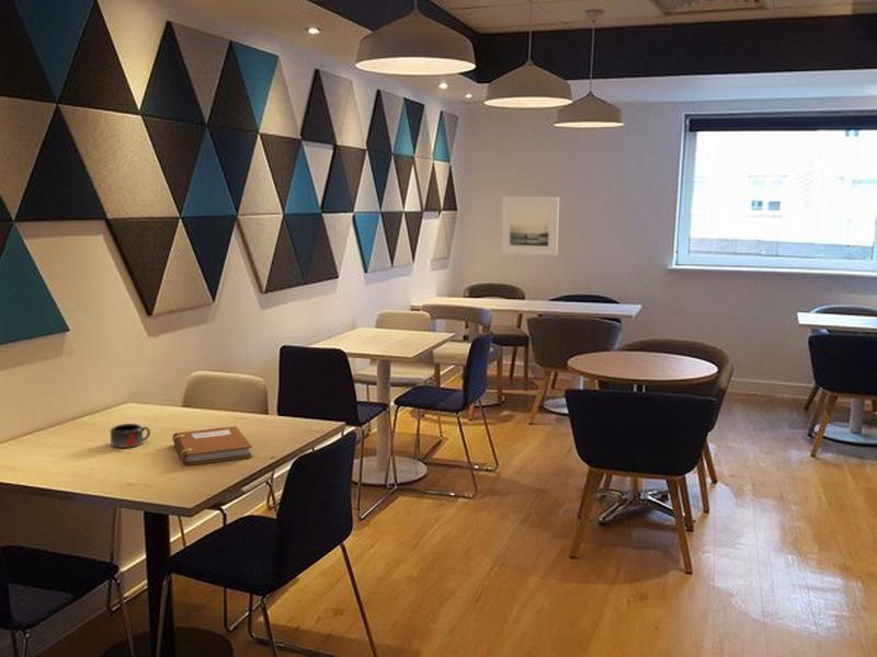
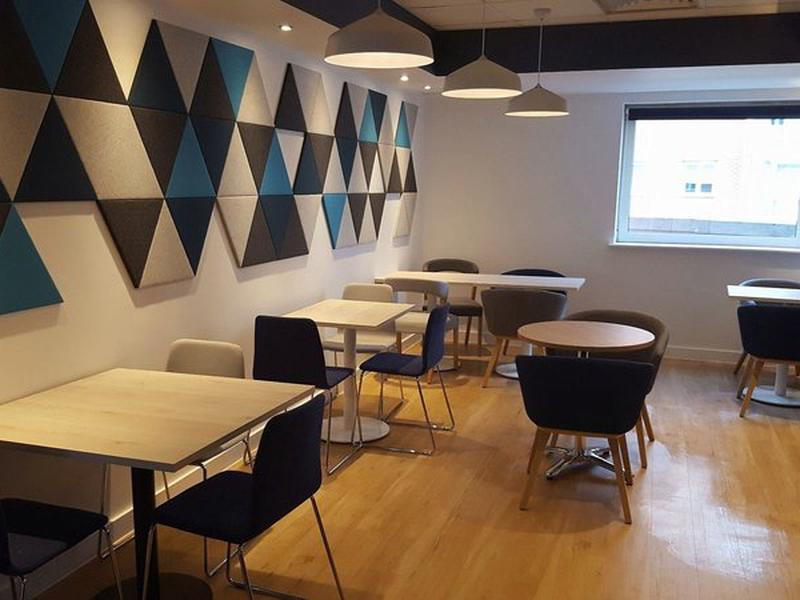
- mug [109,423,151,449]
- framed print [500,196,560,256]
- notebook [172,425,253,466]
